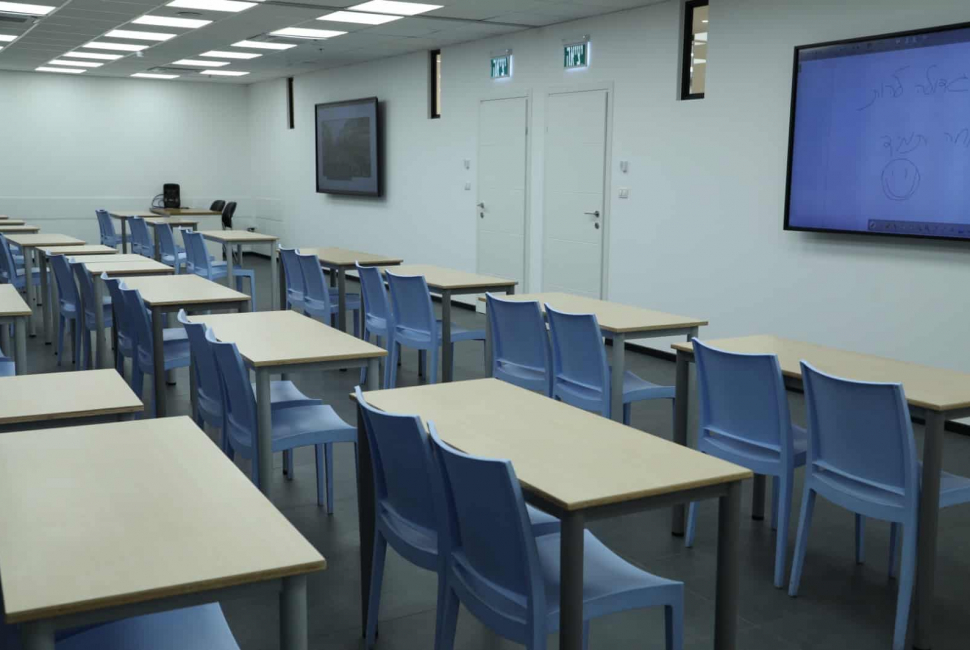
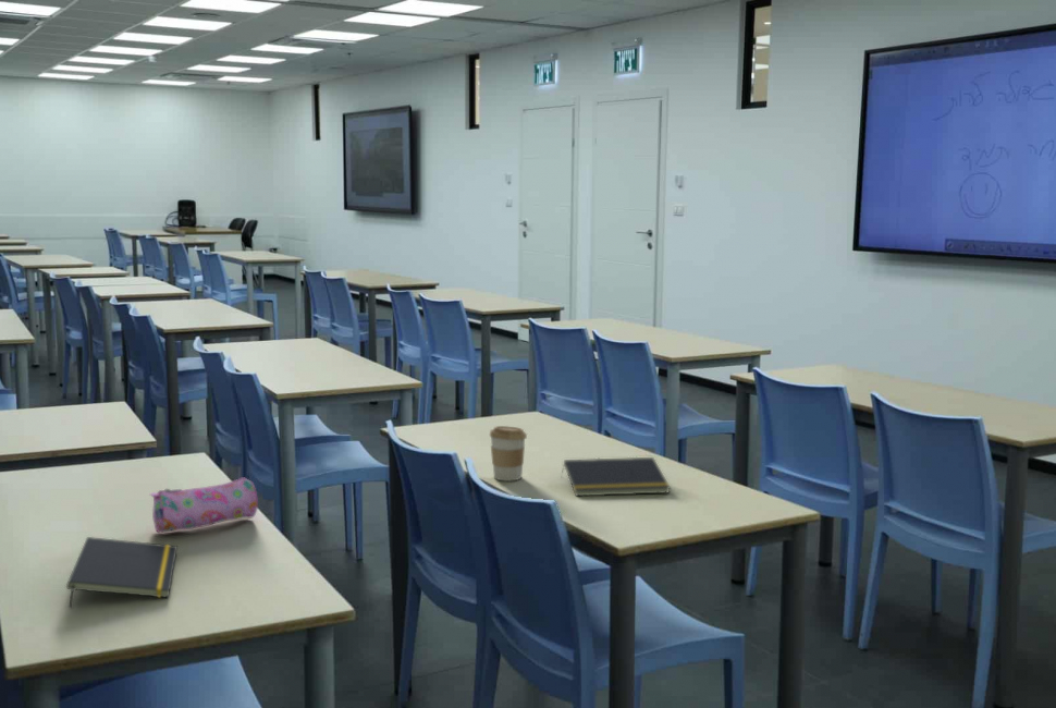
+ notepad [65,536,179,610]
+ pencil case [149,476,259,534]
+ notepad [561,456,672,497]
+ coffee cup [489,425,528,483]
